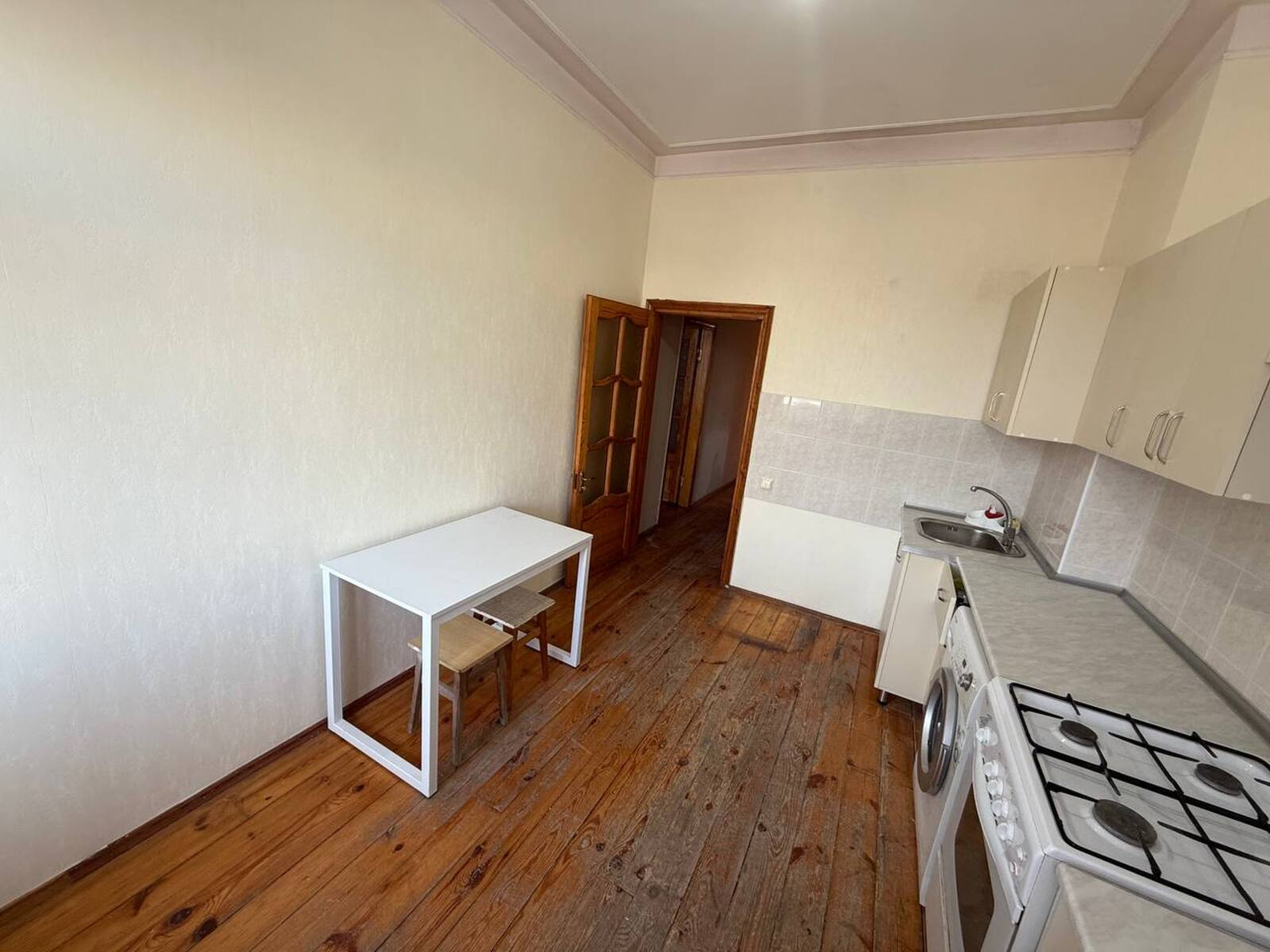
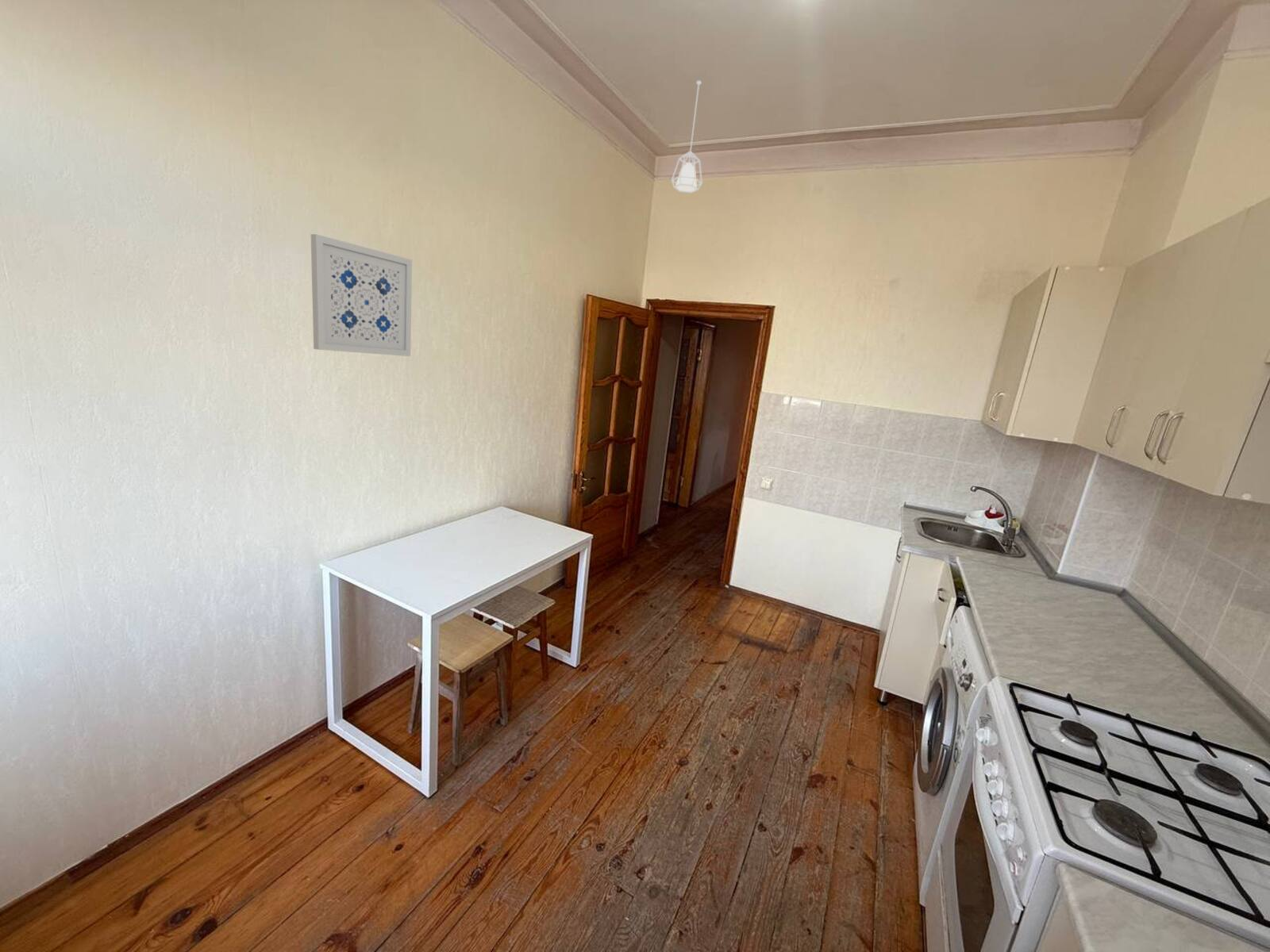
+ pendant lamp [671,80,703,194]
+ wall art [310,233,413,357]
